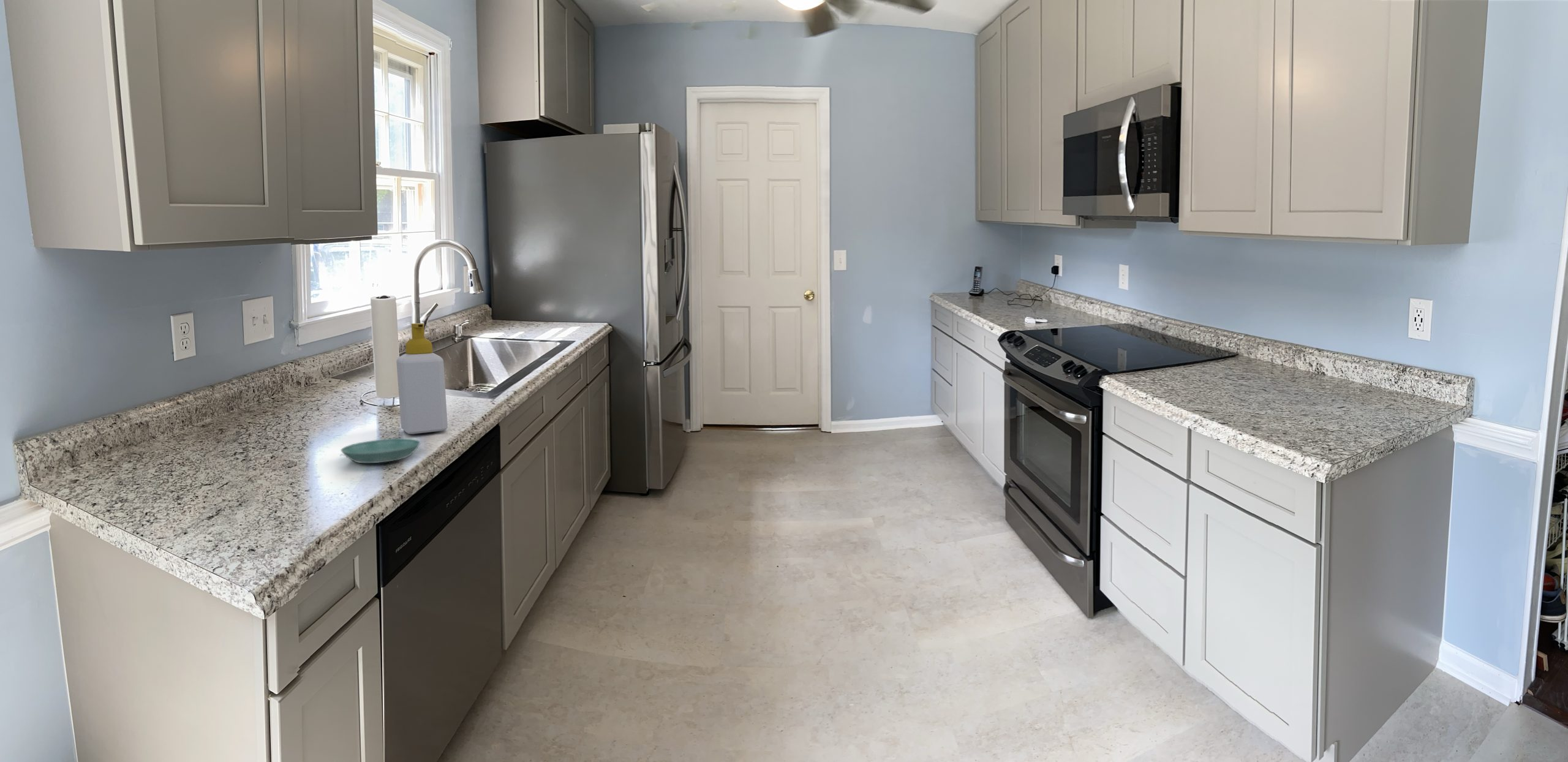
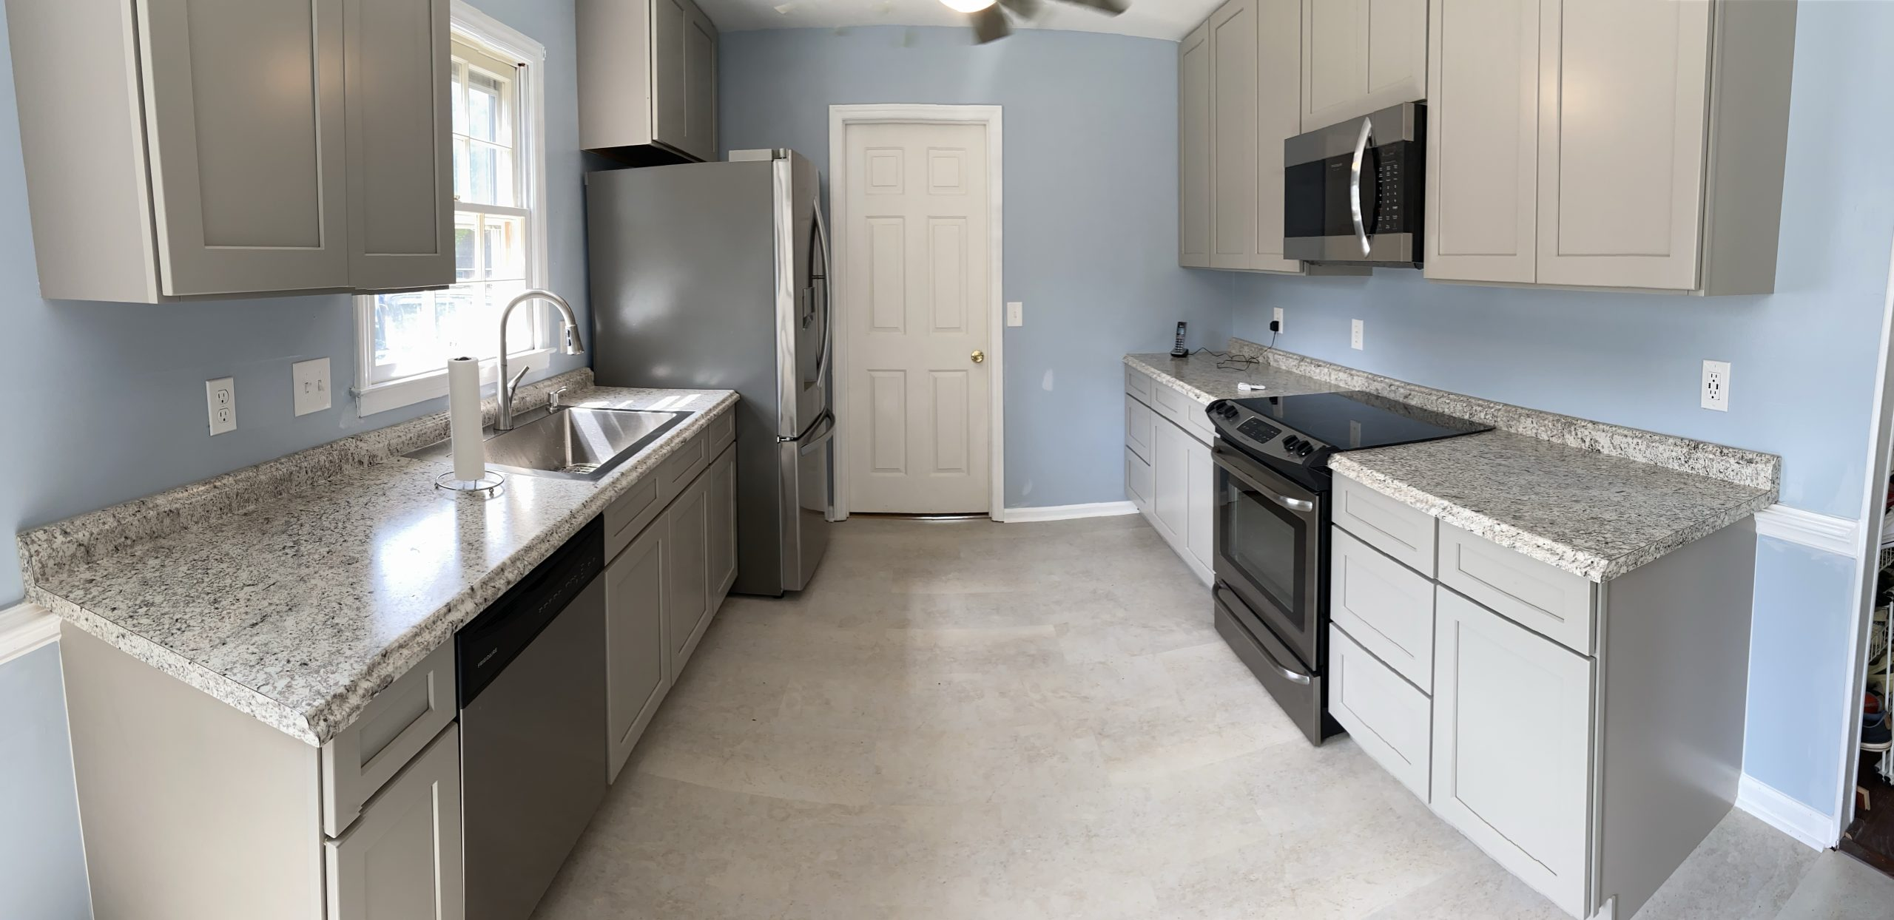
- saucer [340,438,421,464]
- soap bottle [396,323,448,434]
